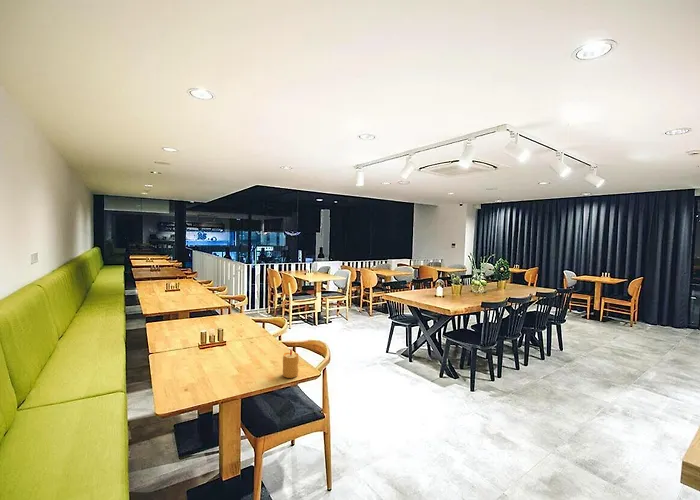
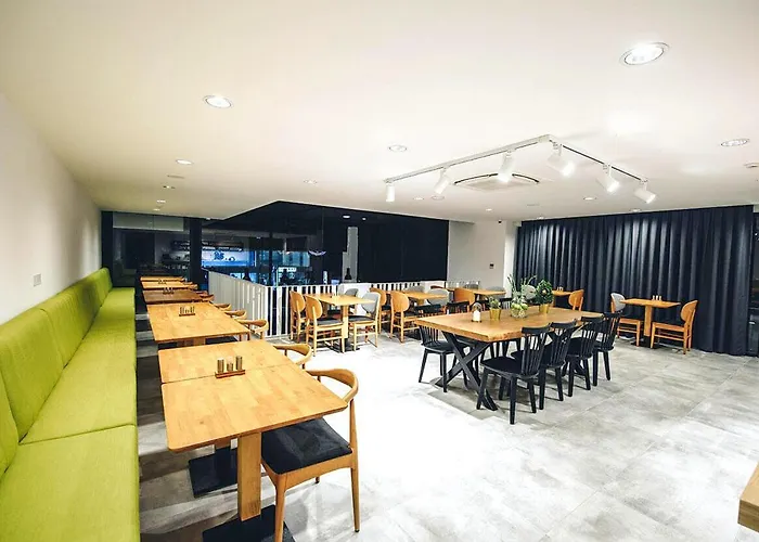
- candle [282,348,300,379]
